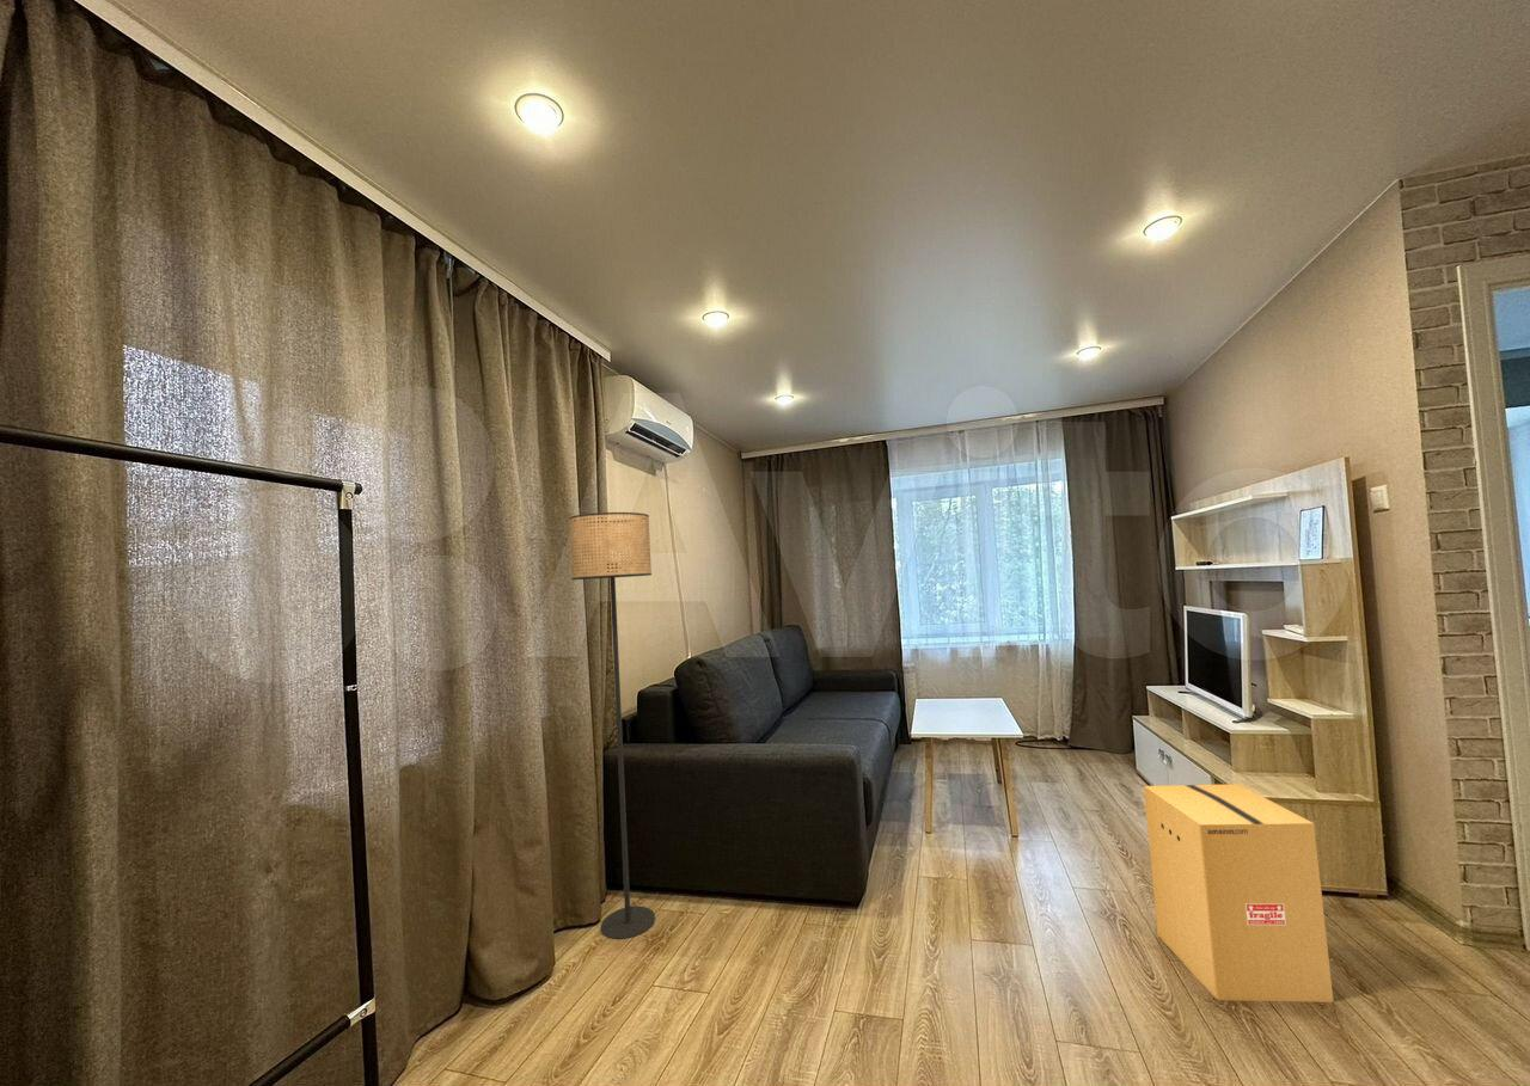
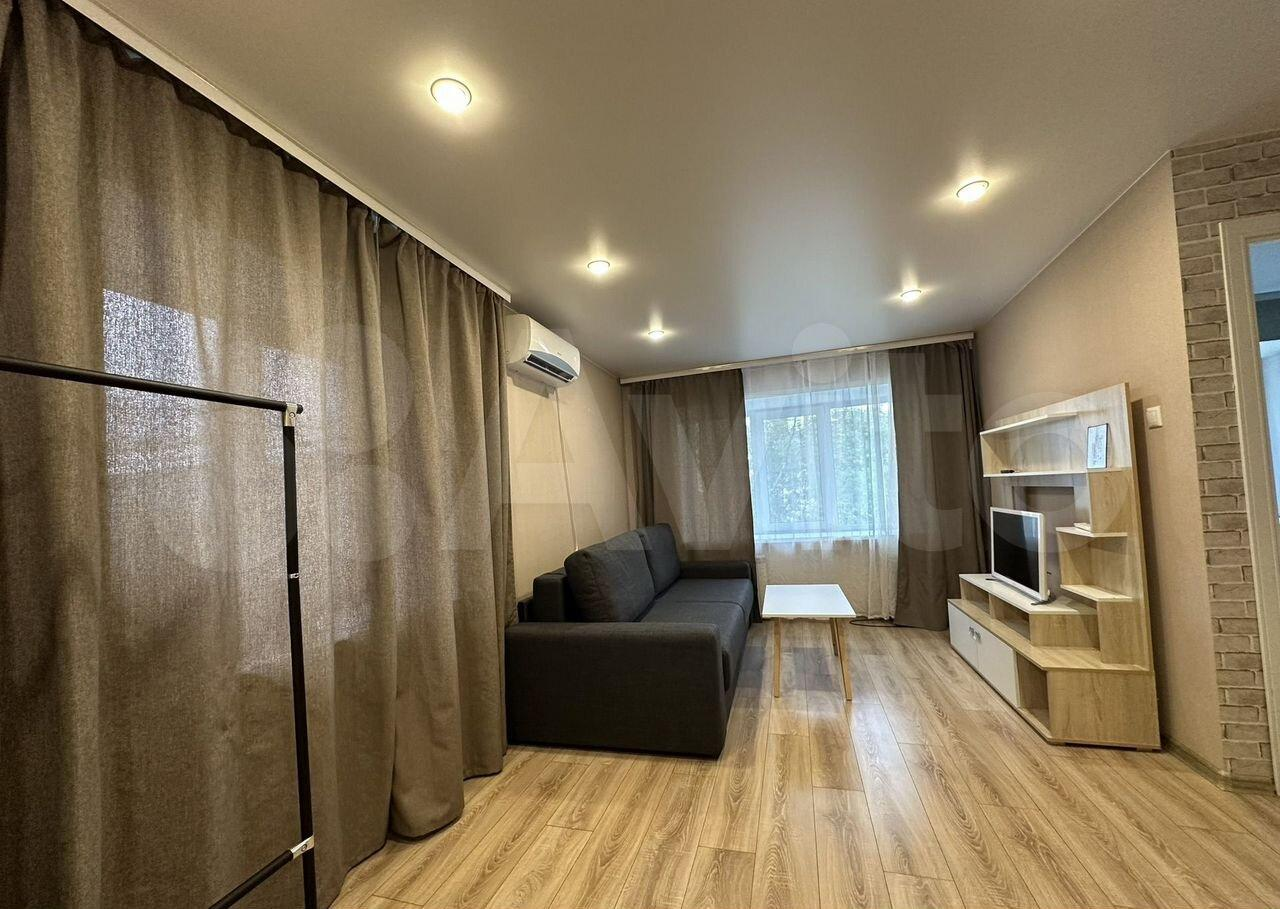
- cardboard box [1143,783,1335,1004]
- floor lamp [568,511,656,940]
